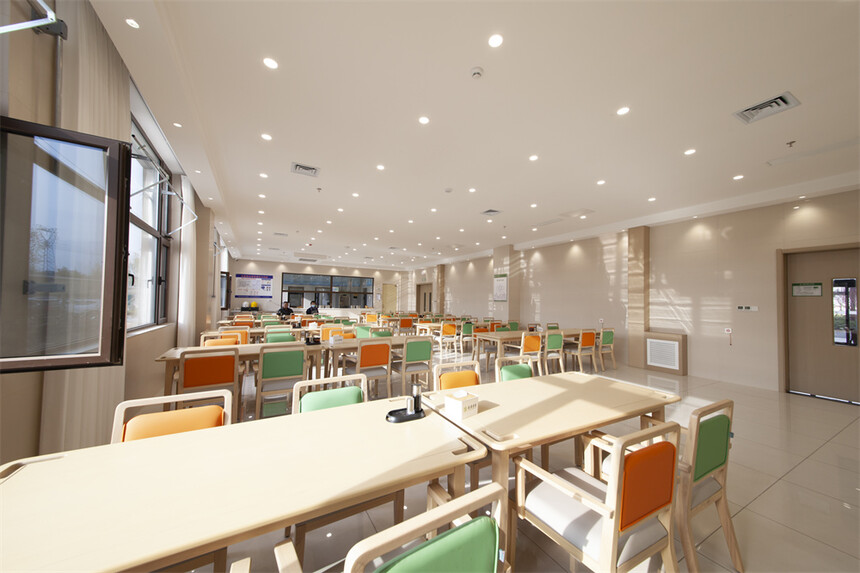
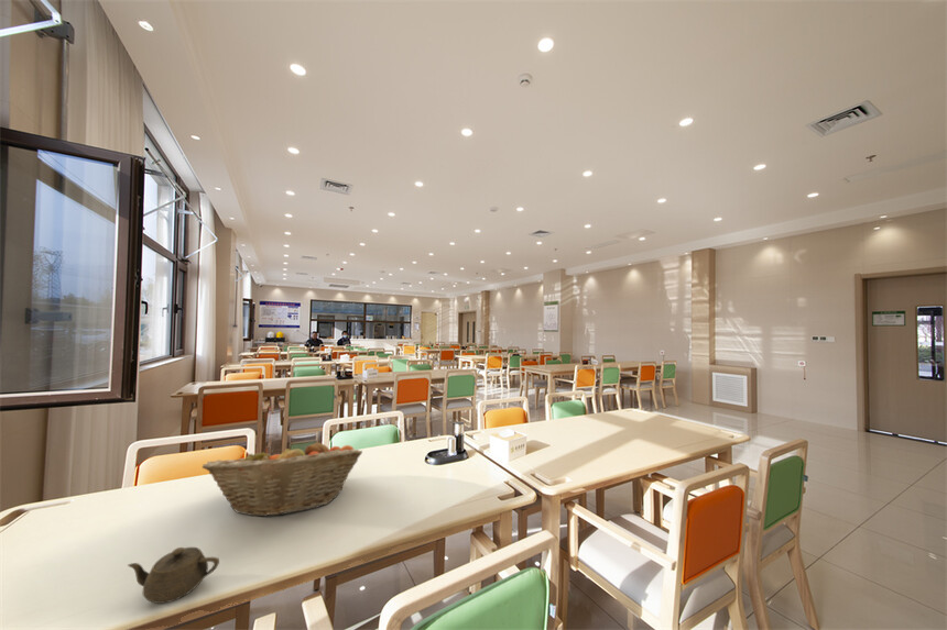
+ fruit basket [202,440,363,518]
+ teapot [127,546,220,605]
